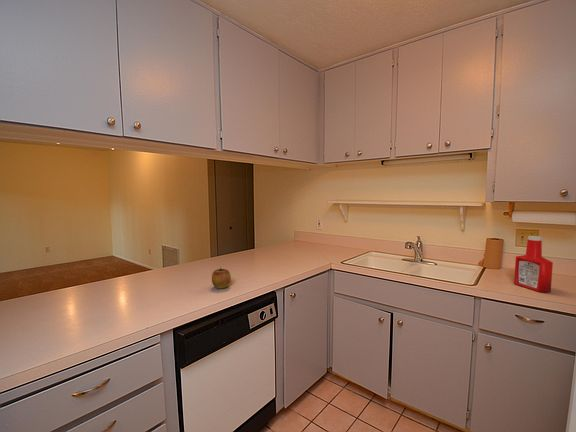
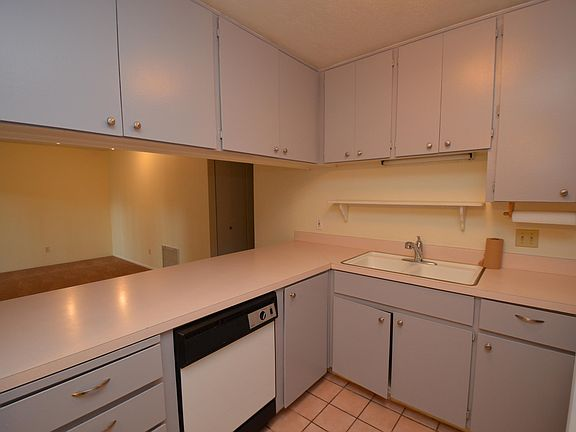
- soap bottle [513,235,554,294]
- apple [211,266,232,289]
